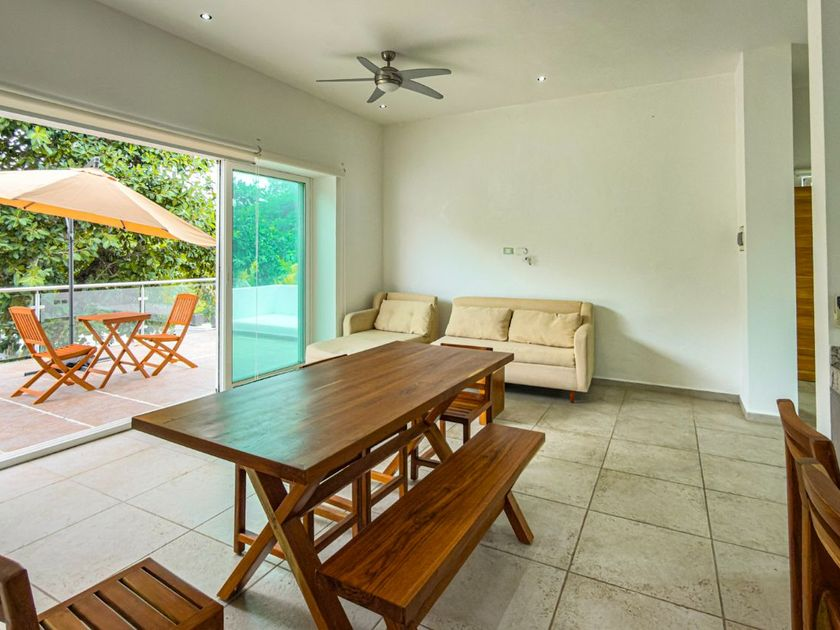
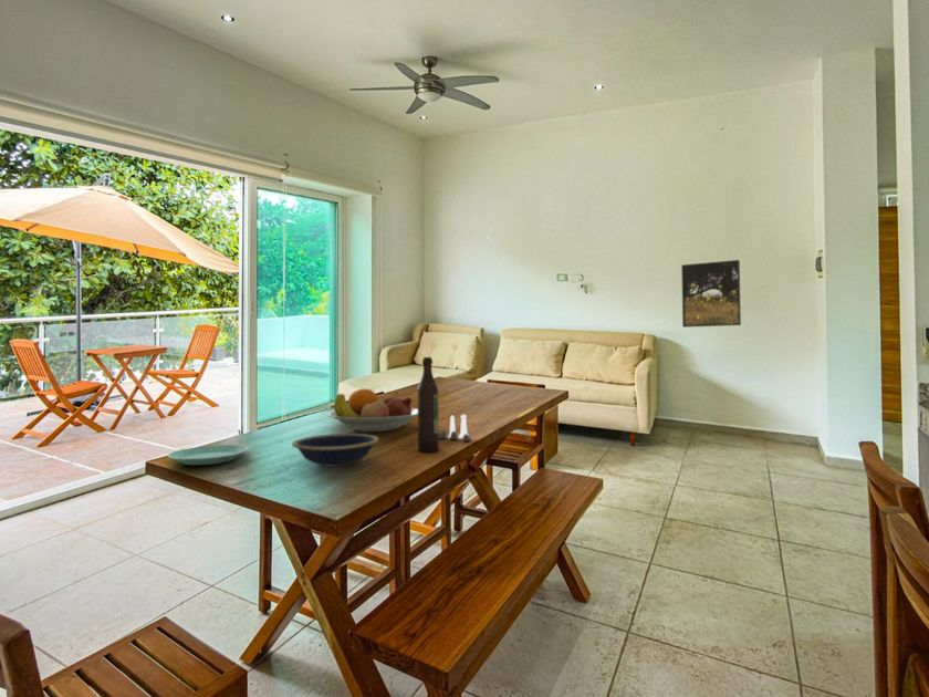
+ wine bottle [416,356,440,452]
+ plate [167,444,250,466]
+ fruit bowl [327,388,418,433]
+ salt and pepper shaker set [439,414,472,441]
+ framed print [680,259,742,329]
+ bowl [291,433,380,468]
